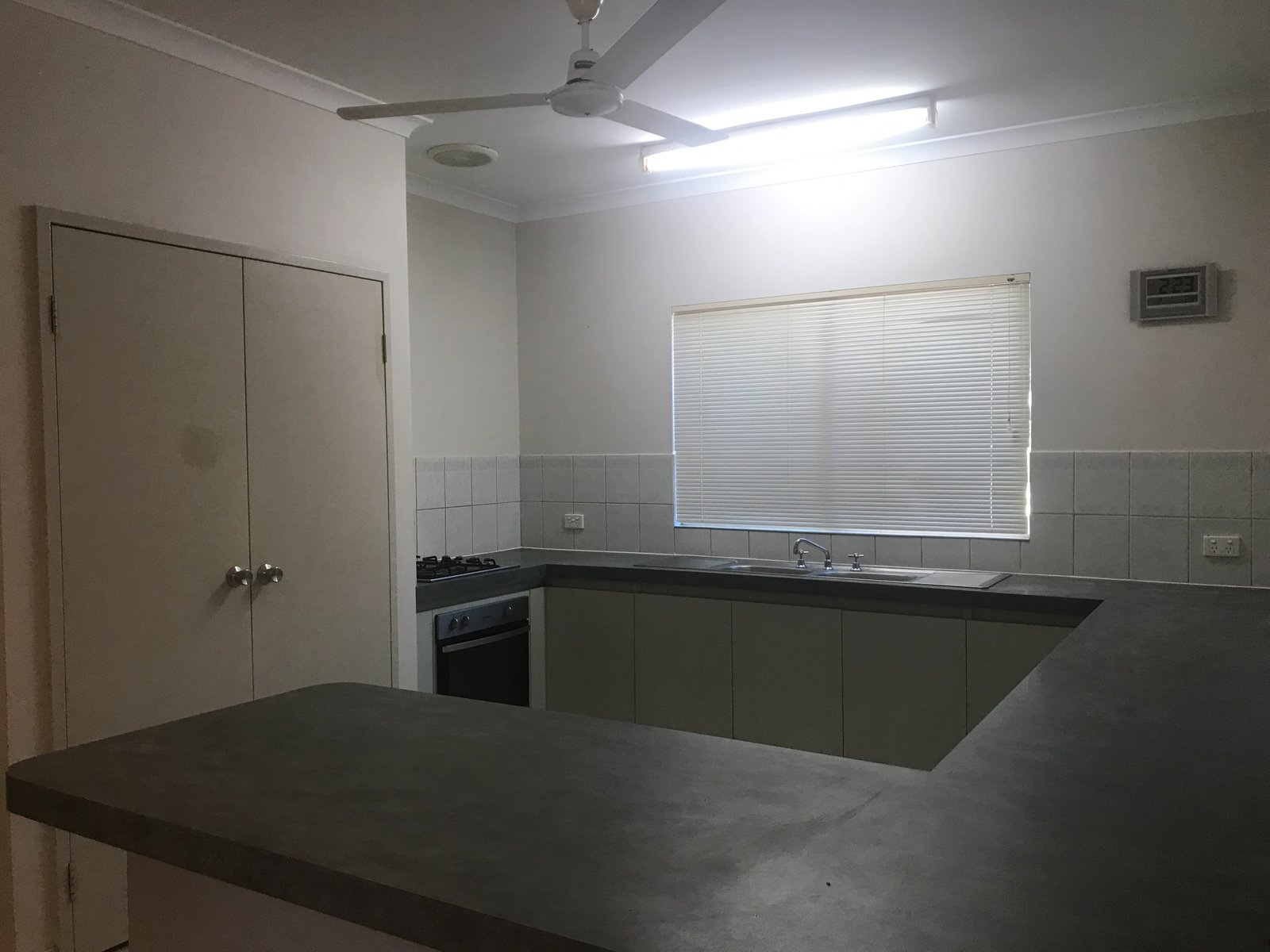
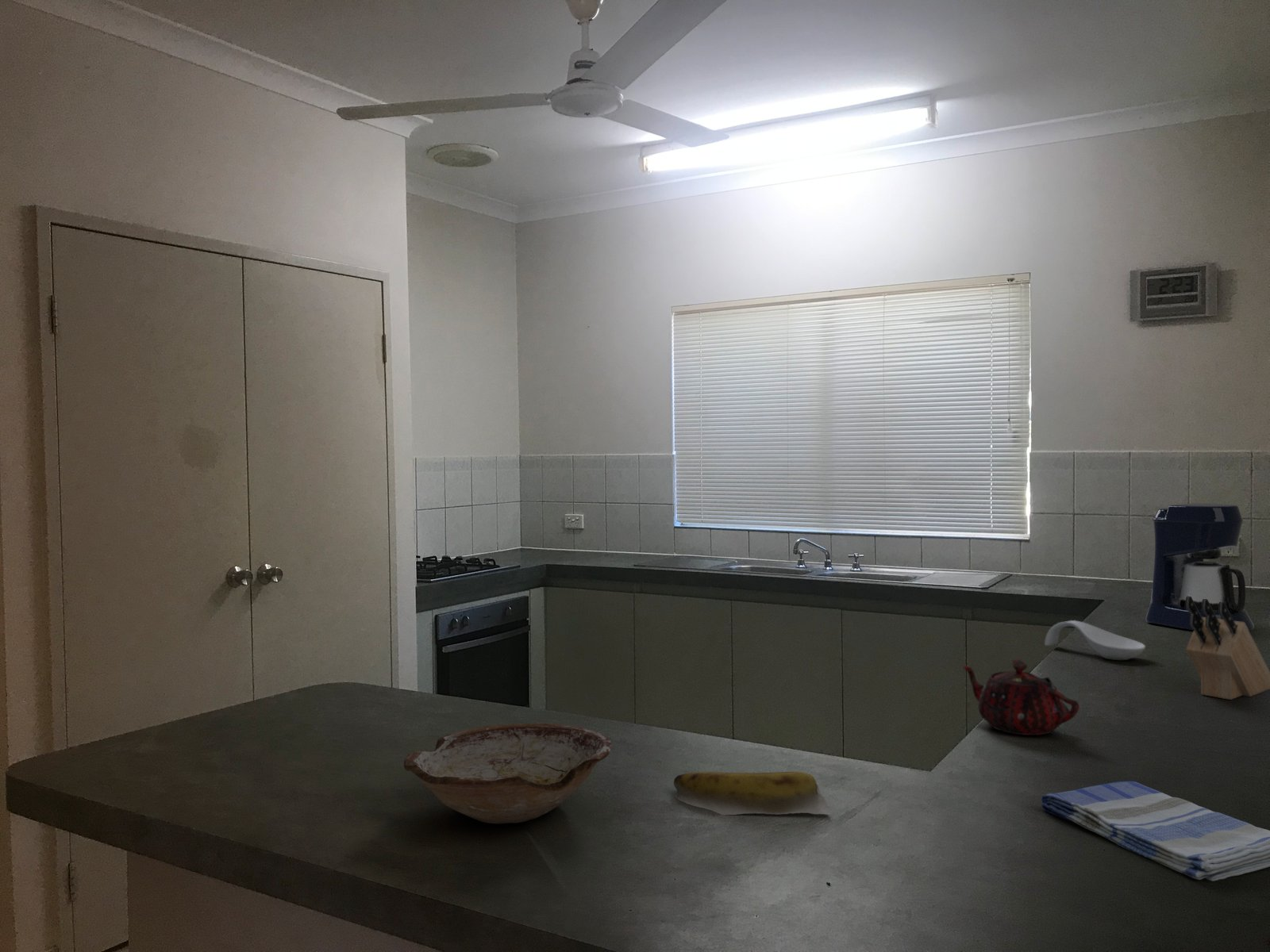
+ knife block [1185,596,1270,701]
+ bowl [403,723,612,824]
+ coffee maker [1145,502,1255,631]
+ teapot [962,658,1079,736]
+ banana [673,771,833,816]
+ dish towel [1041,781,1270,882]
+ spoon rest [1044,620,1146,661]
